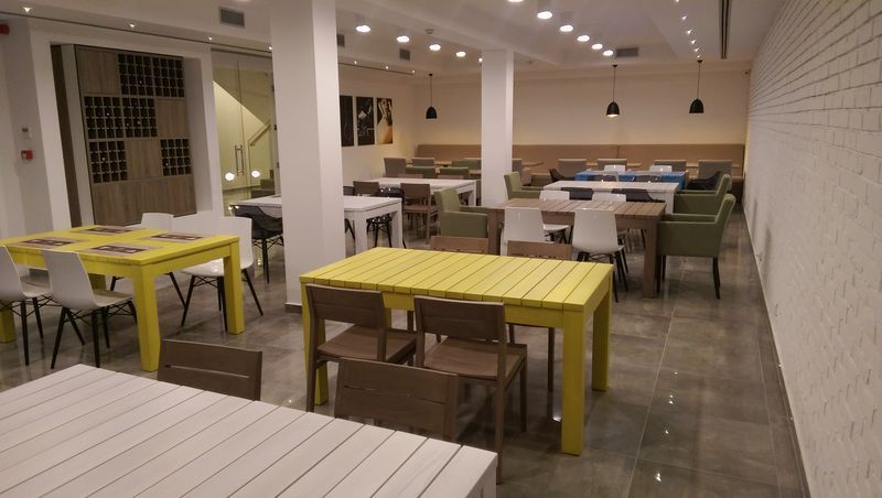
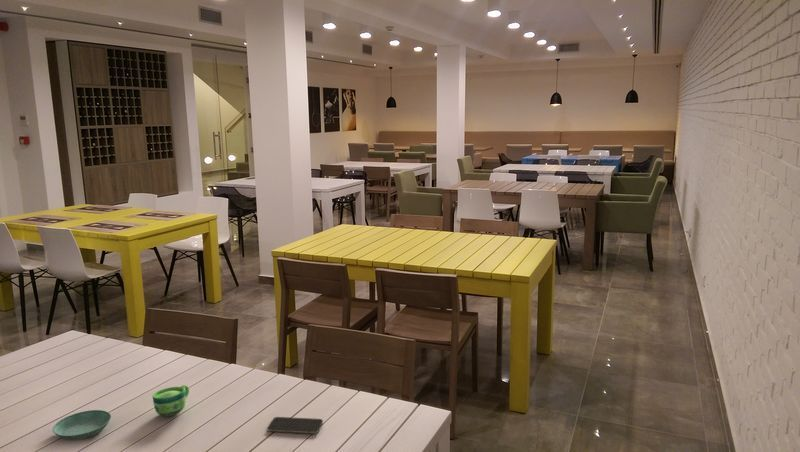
+ saucer [52,409,112,441]
+ cup [152,384,190,417]
+ smartphone [266,416,324,434]
